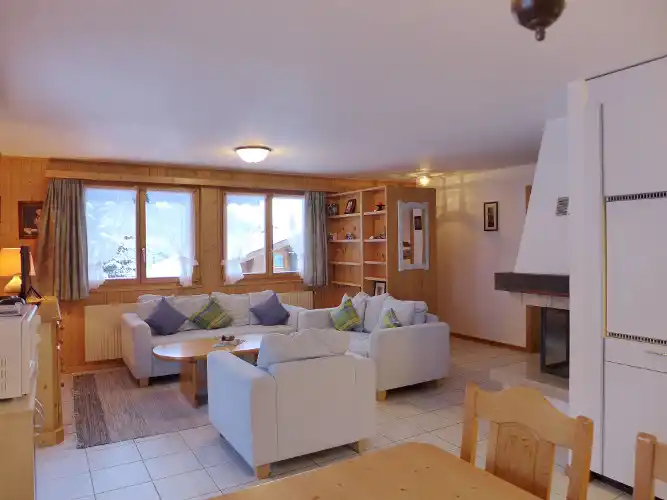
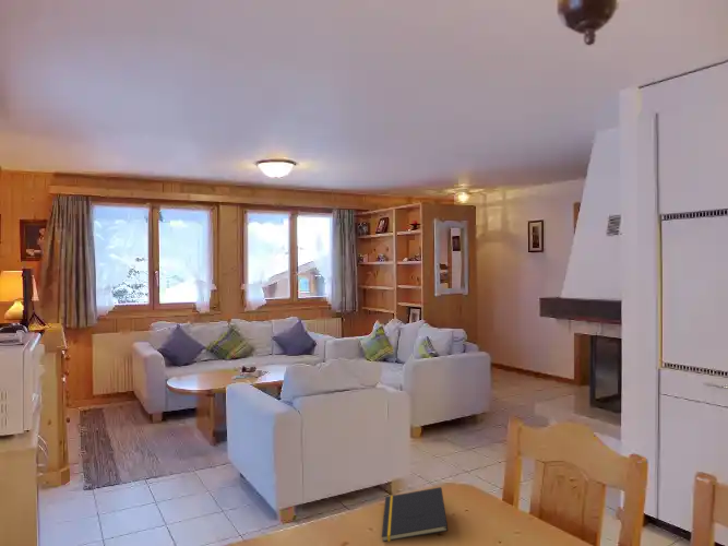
+ notepad [381,486,449,543]
